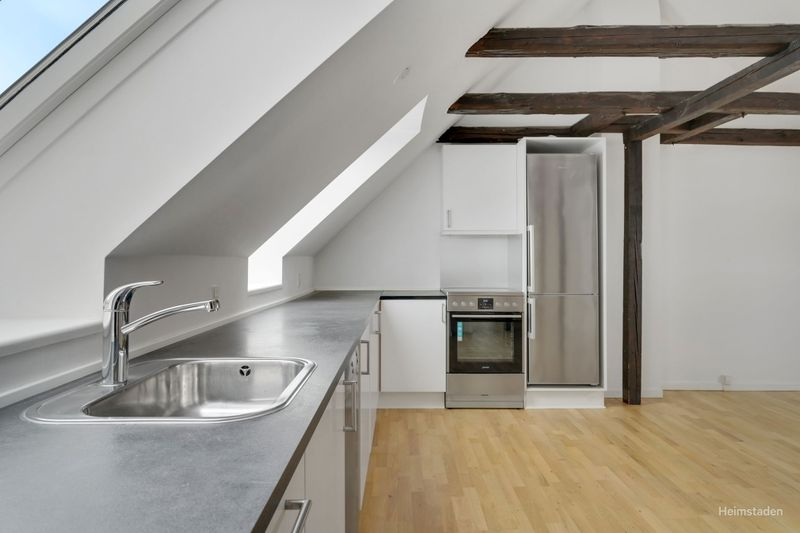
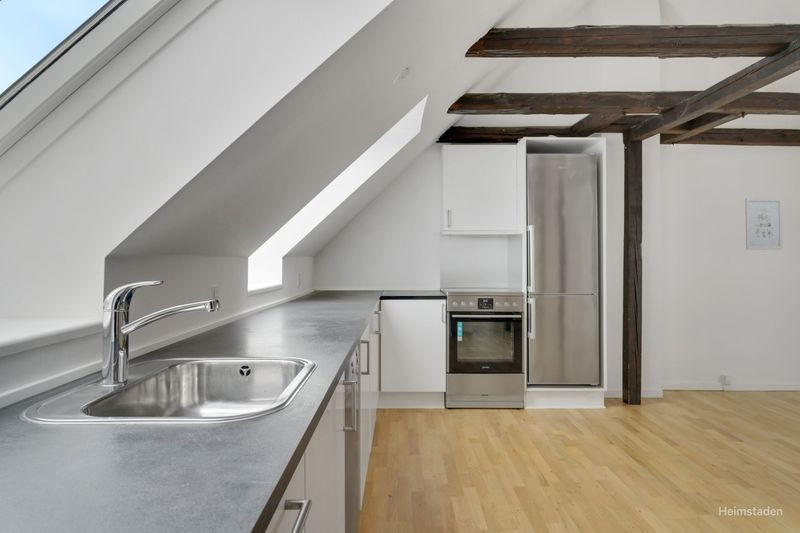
+ wall art [744,197,784,251]
